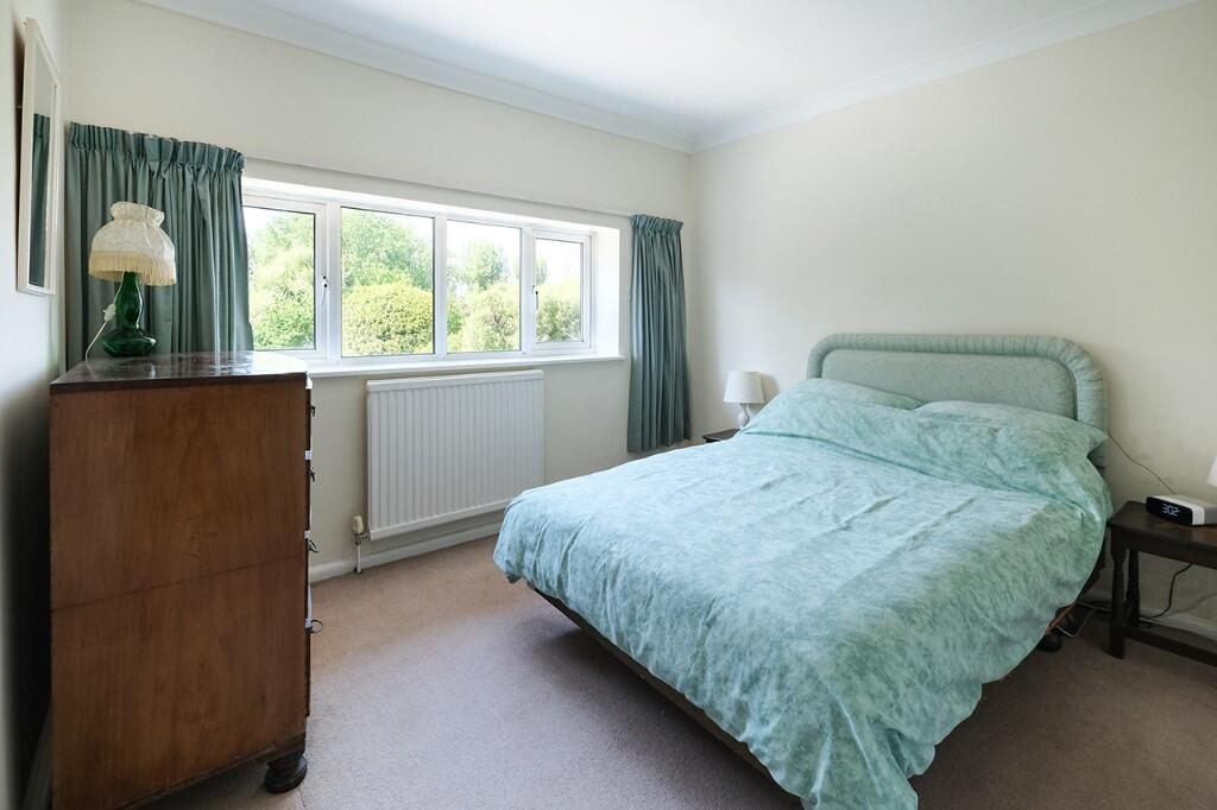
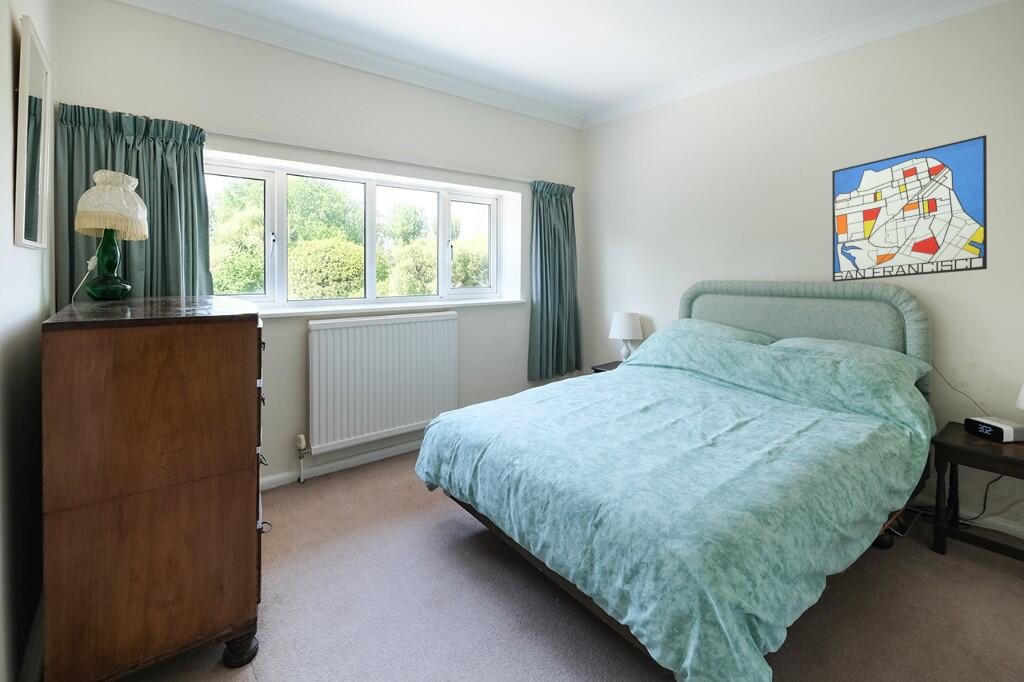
+ wall art [831,134,988,283]
